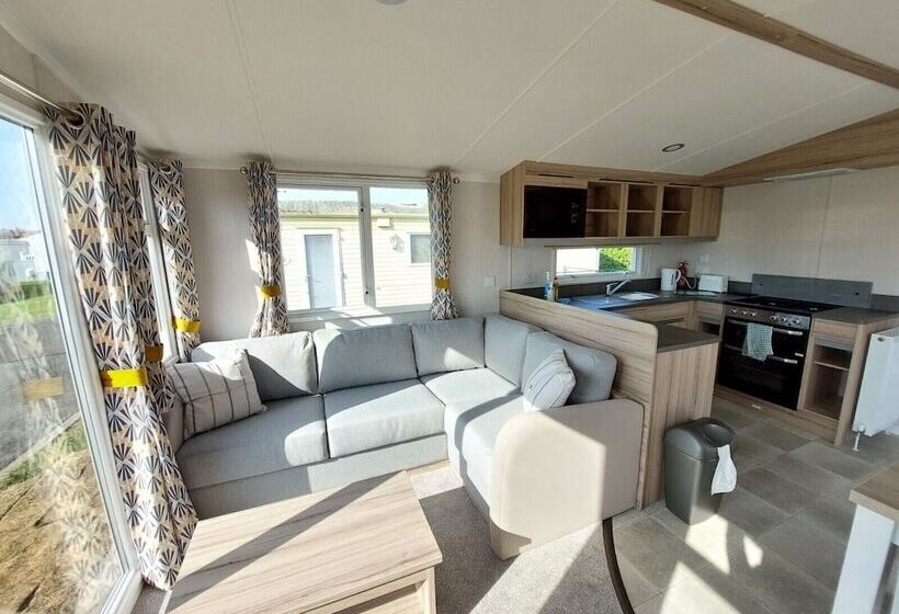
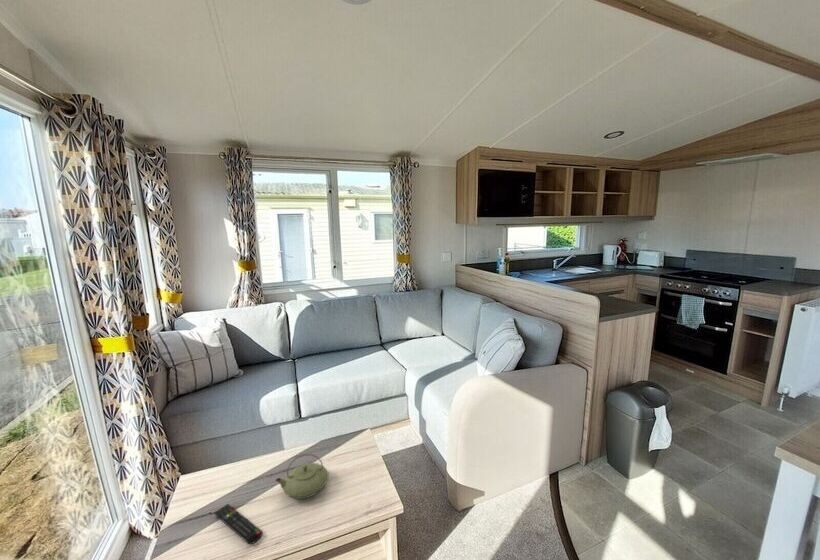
+ remote control [213,503,264,545]
+ teapot [275,453,330,500]
